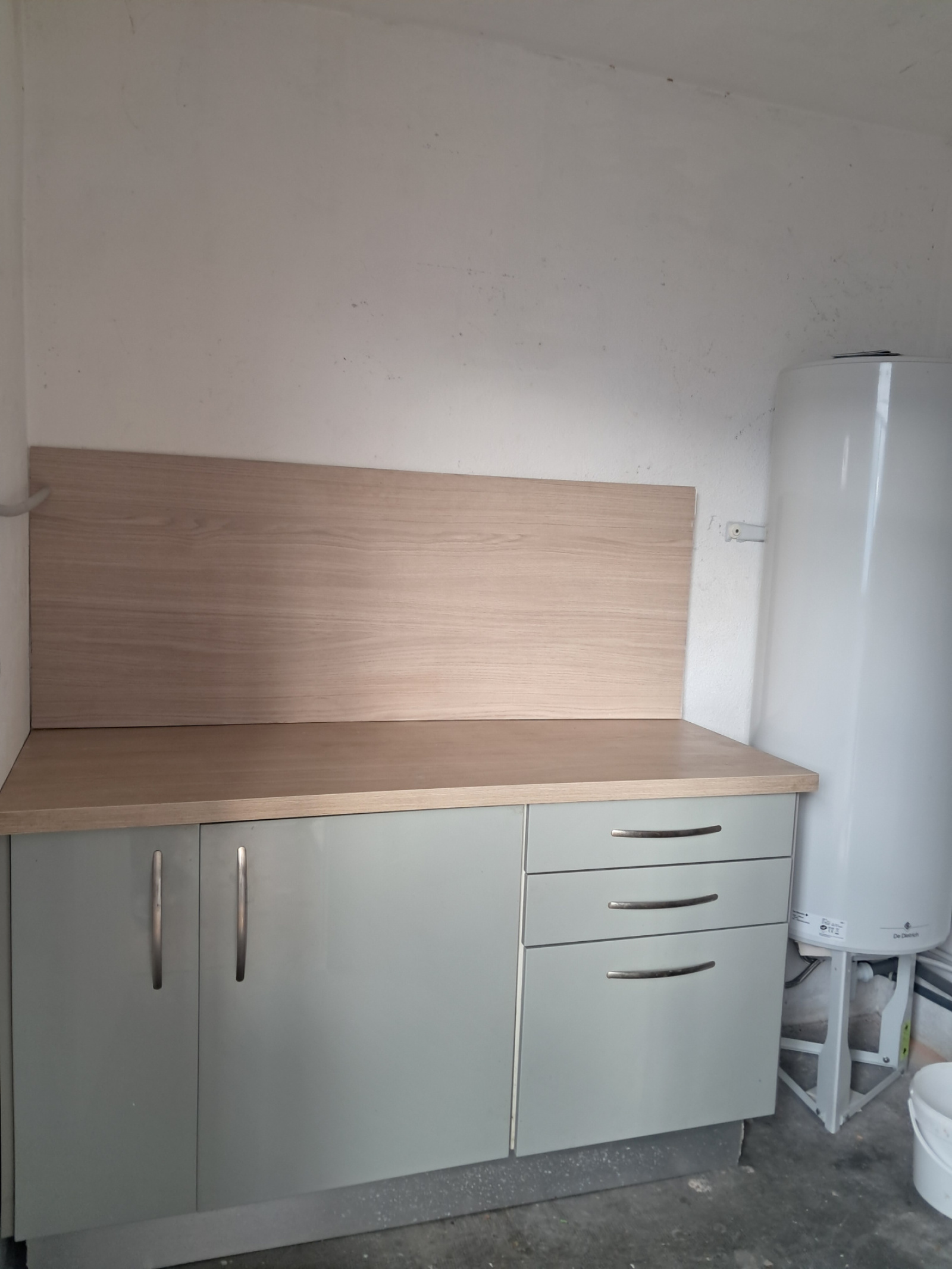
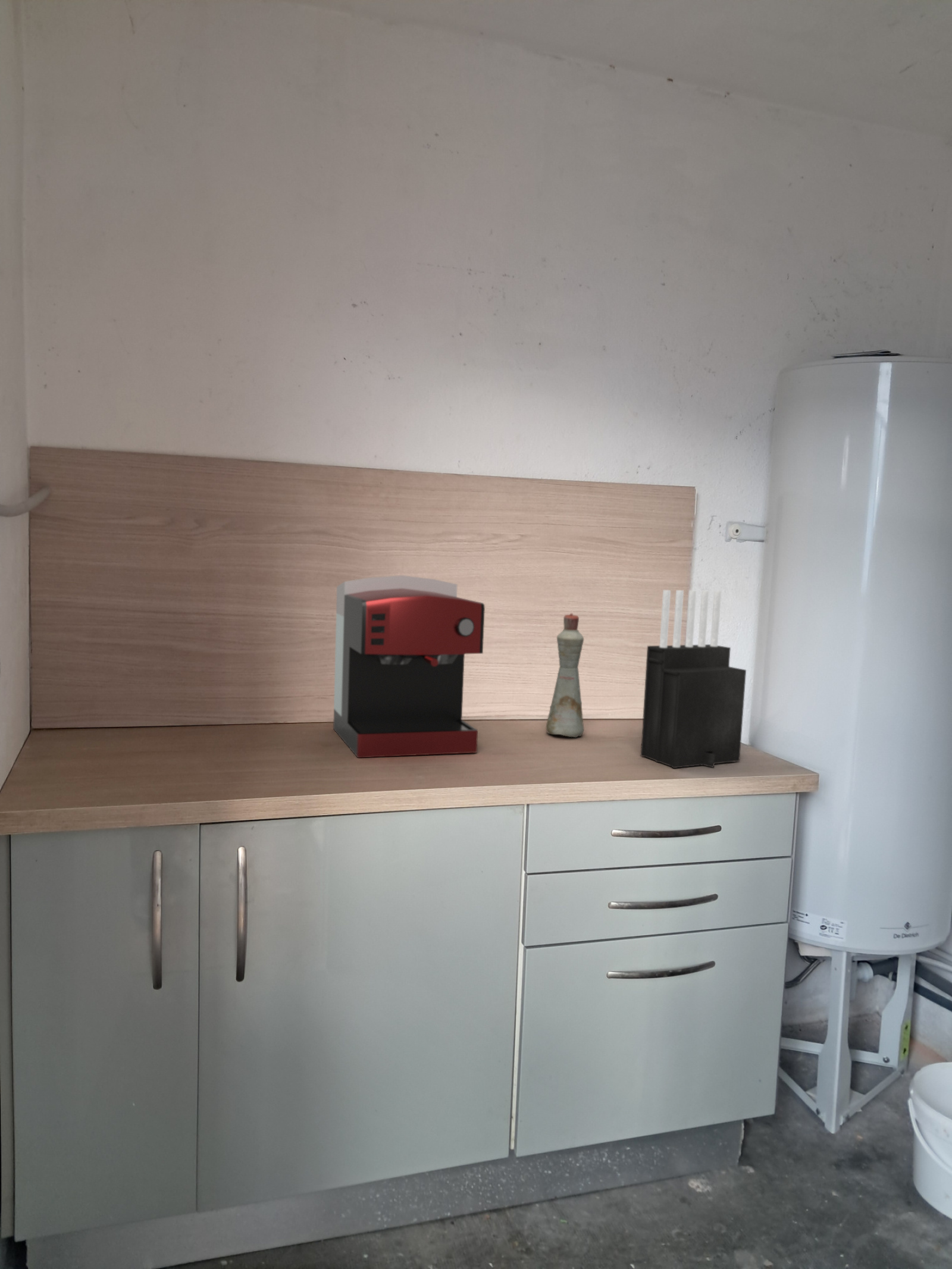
+ knife block [640,590,747,769]
+ coffee maker [333,575,486,758]
+ bottle [546,613,584,738]
